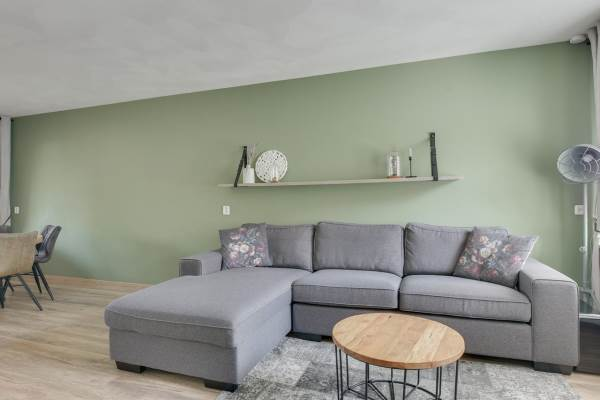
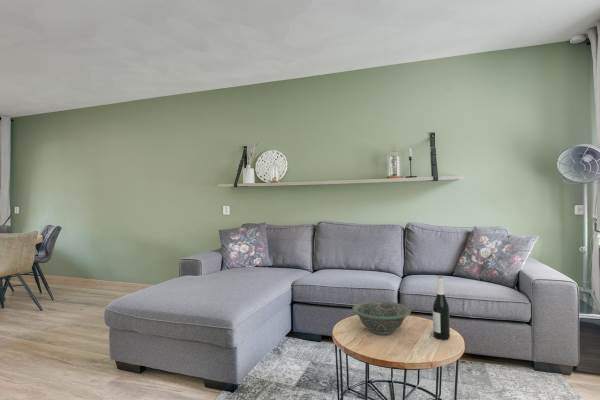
+ decorative bowl [352,300,412,336]
+ wine bottle [432,276,451,341]
